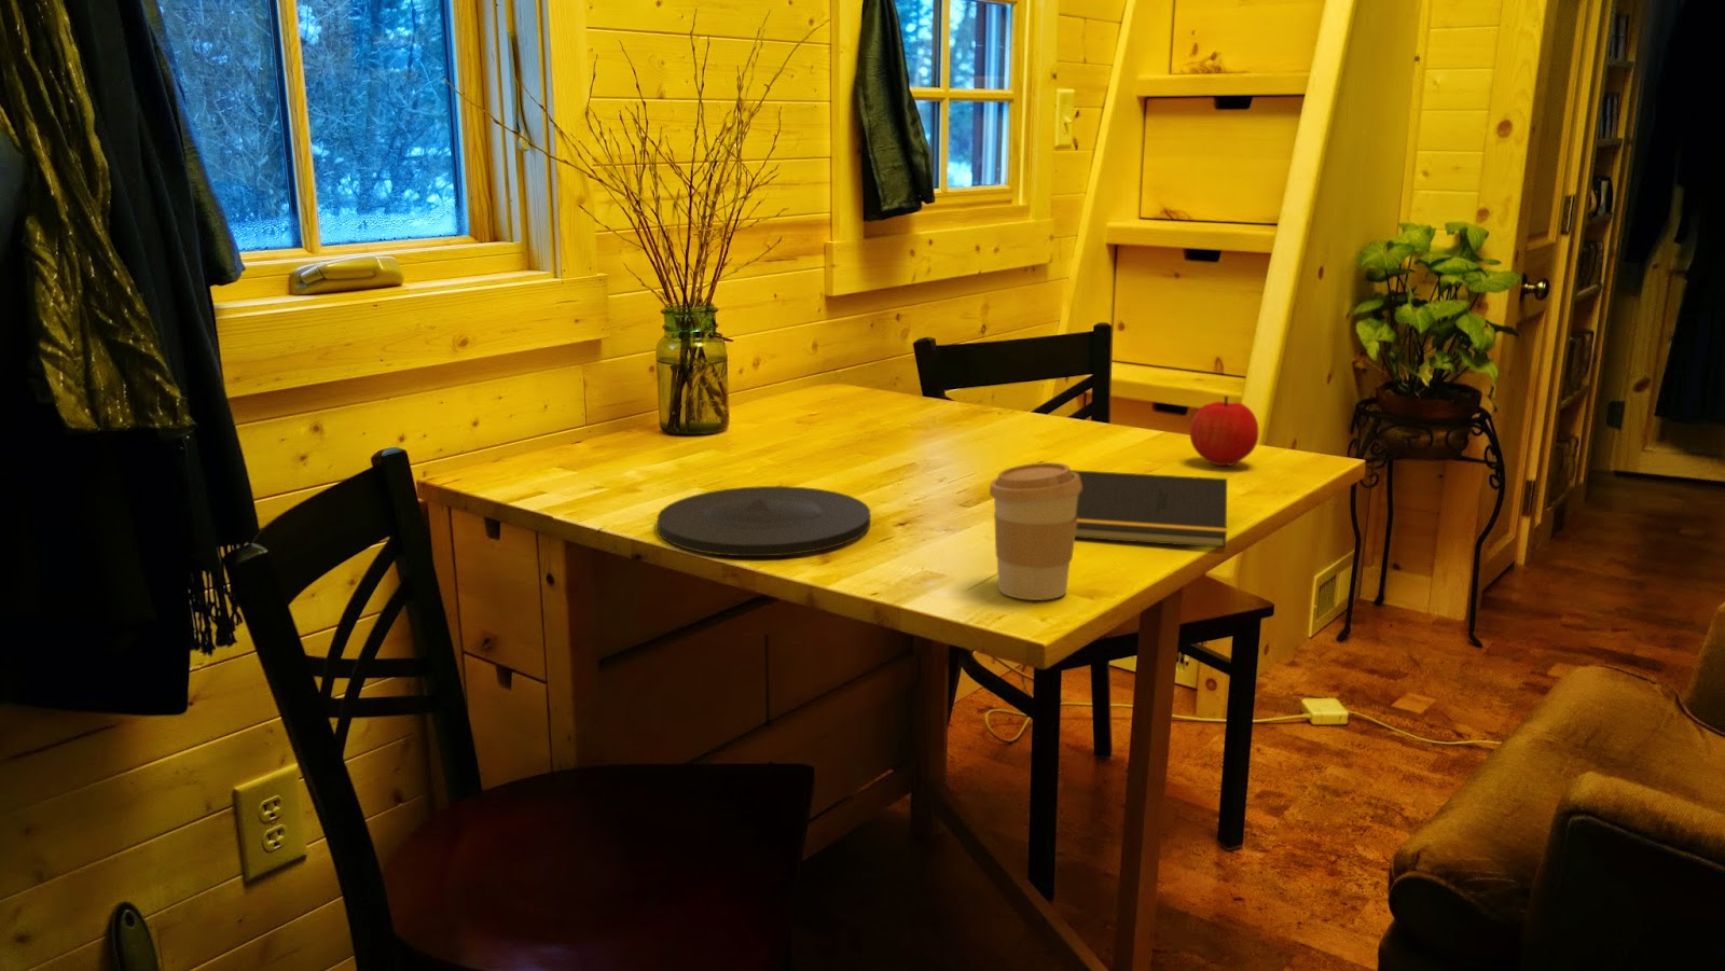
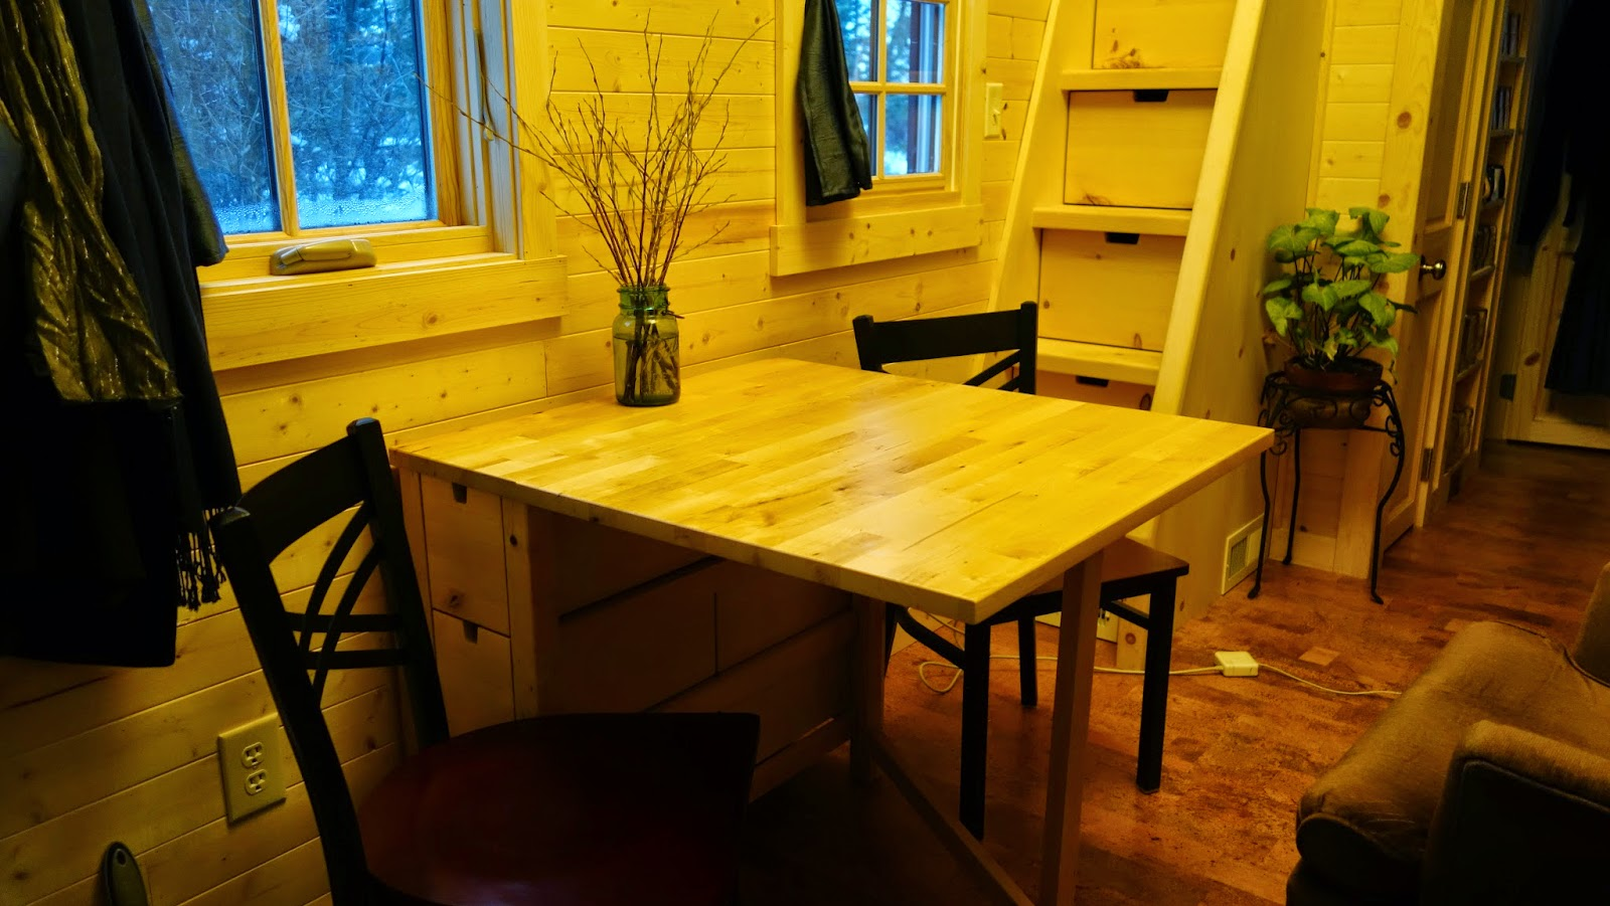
- fruit [1189,394,1259,467]
- coffee cup [988,462,1083,602]
- plate [656,486,871,558]
- notepad [1071,469,1229,549]
